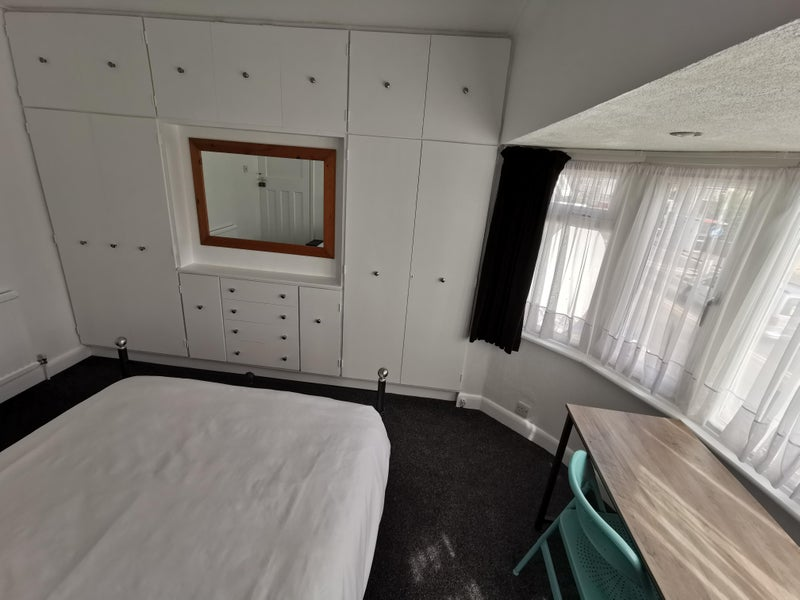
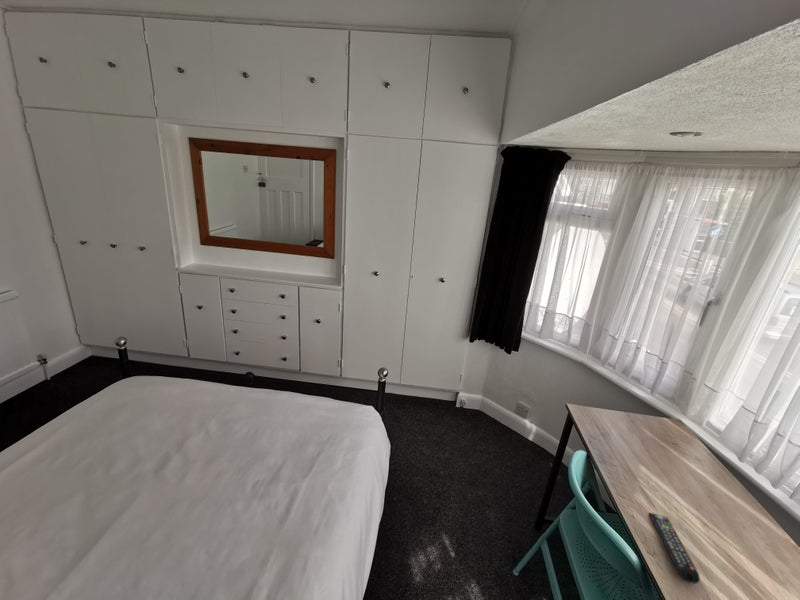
+ remote control [648,511,701,584]
